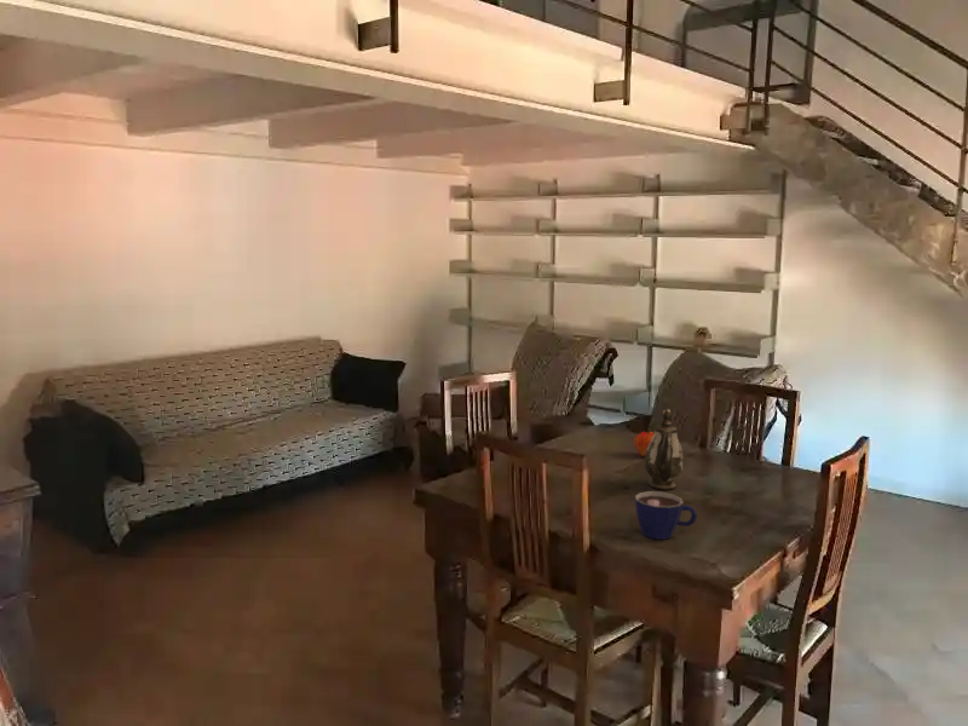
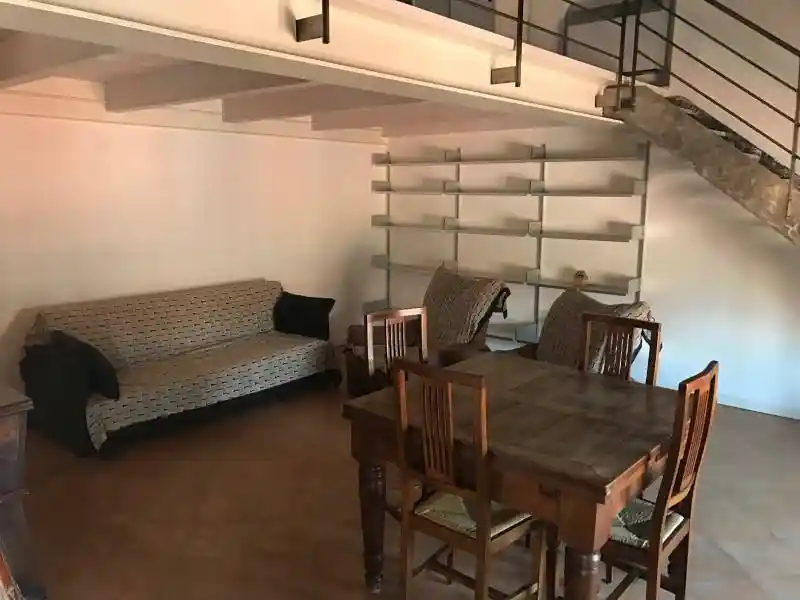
- teapot [643,408,685,490]
- fruit [633,427,655,457]
- cup [634,490,698,541]
